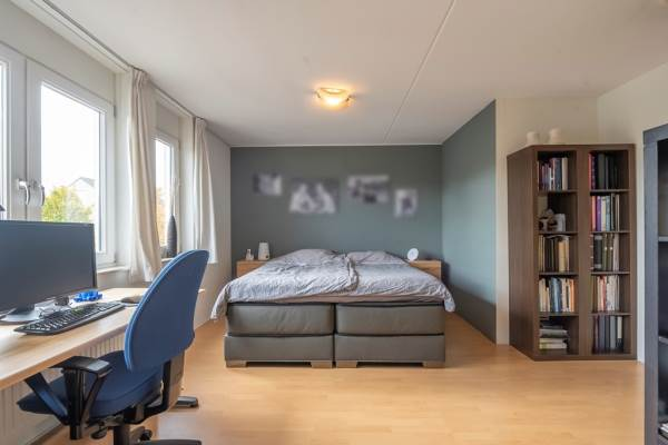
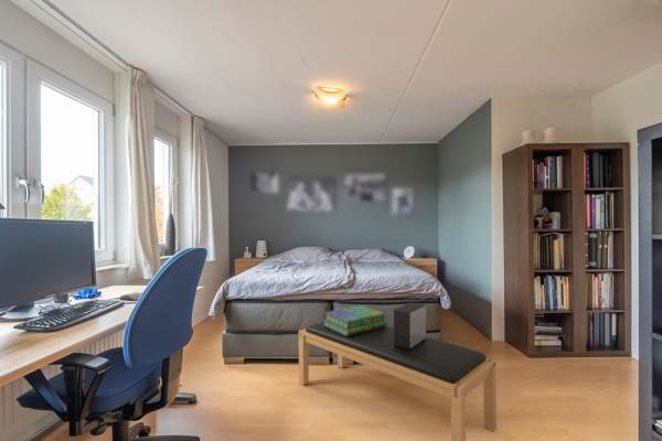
+ stack of books [322,304,387,336]
+ bench [298,321,498,441]
+ decorative box [393,302,427,349]
